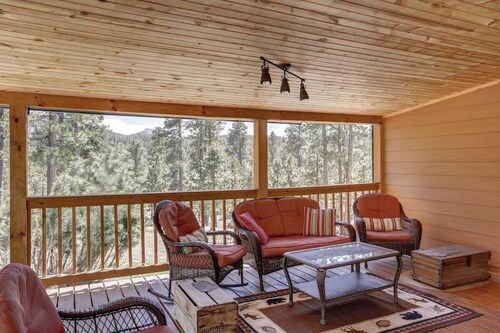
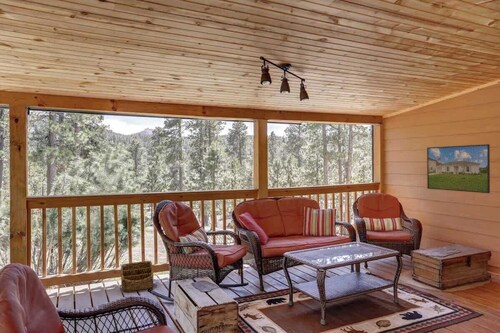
+ basket [120,260,155,292]
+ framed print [426,143,491,194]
